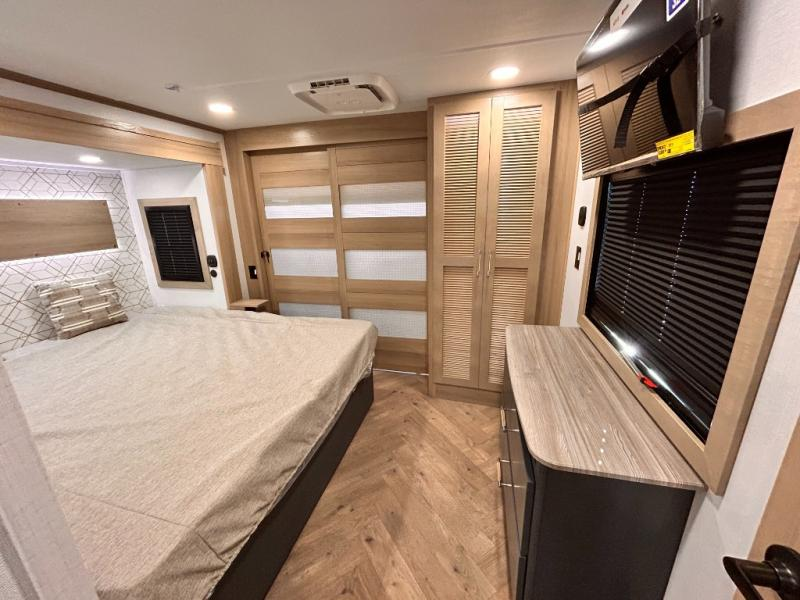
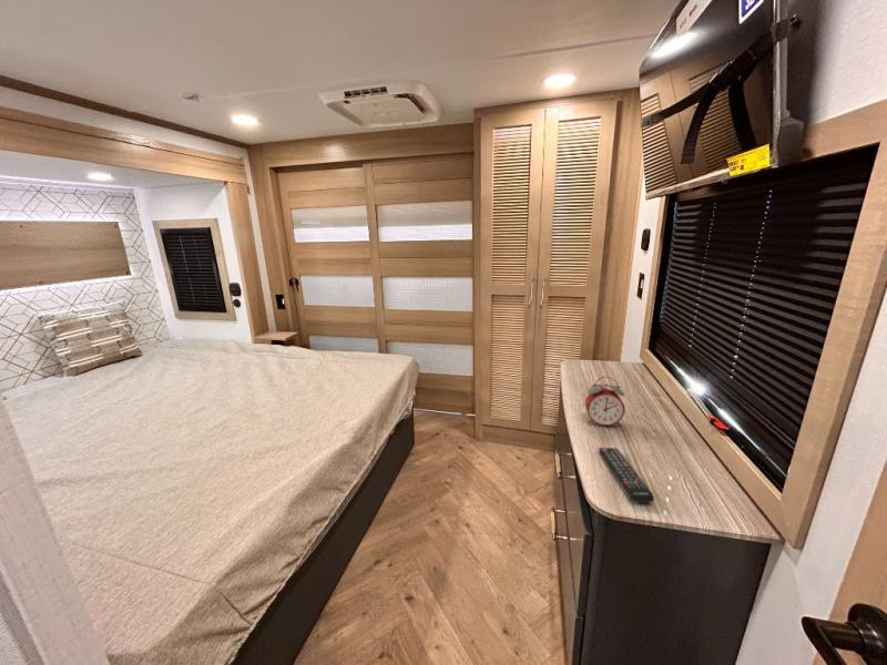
+ remote control [598,447,655,504]
+ alarm clock [584,376,626,428]
